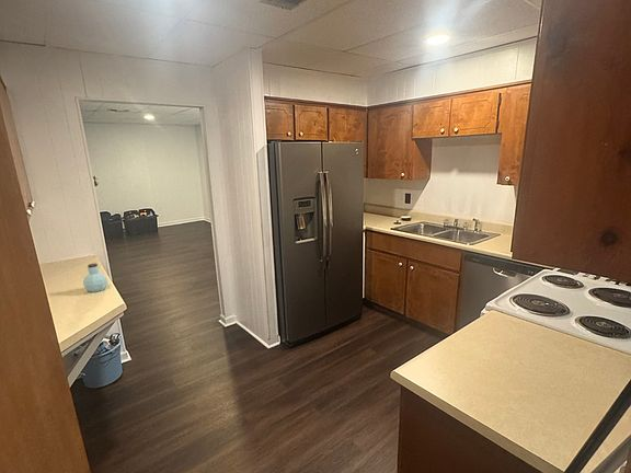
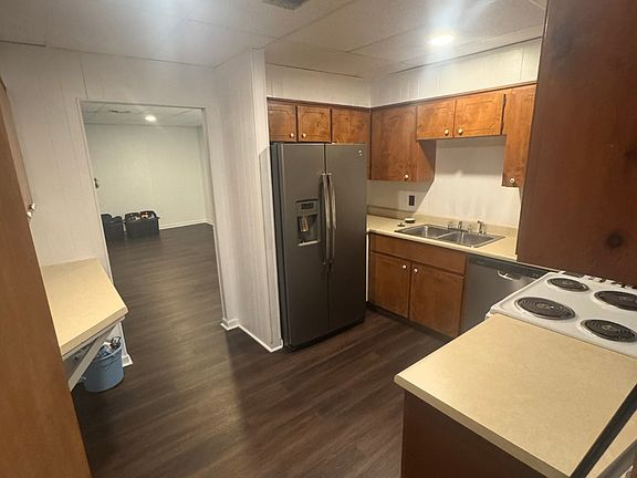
- jar [82,263,108,293]
